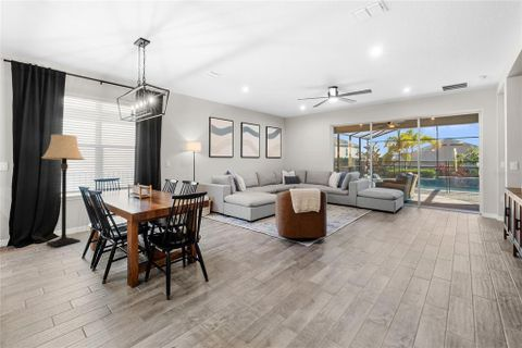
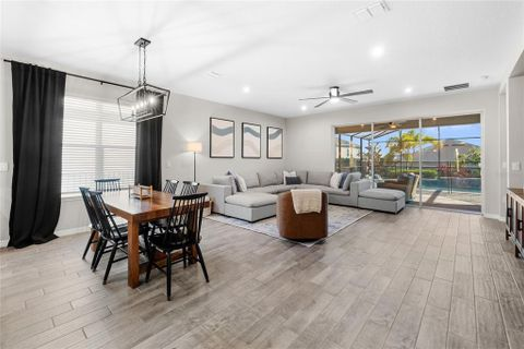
- lamp [41,134,86,248]
